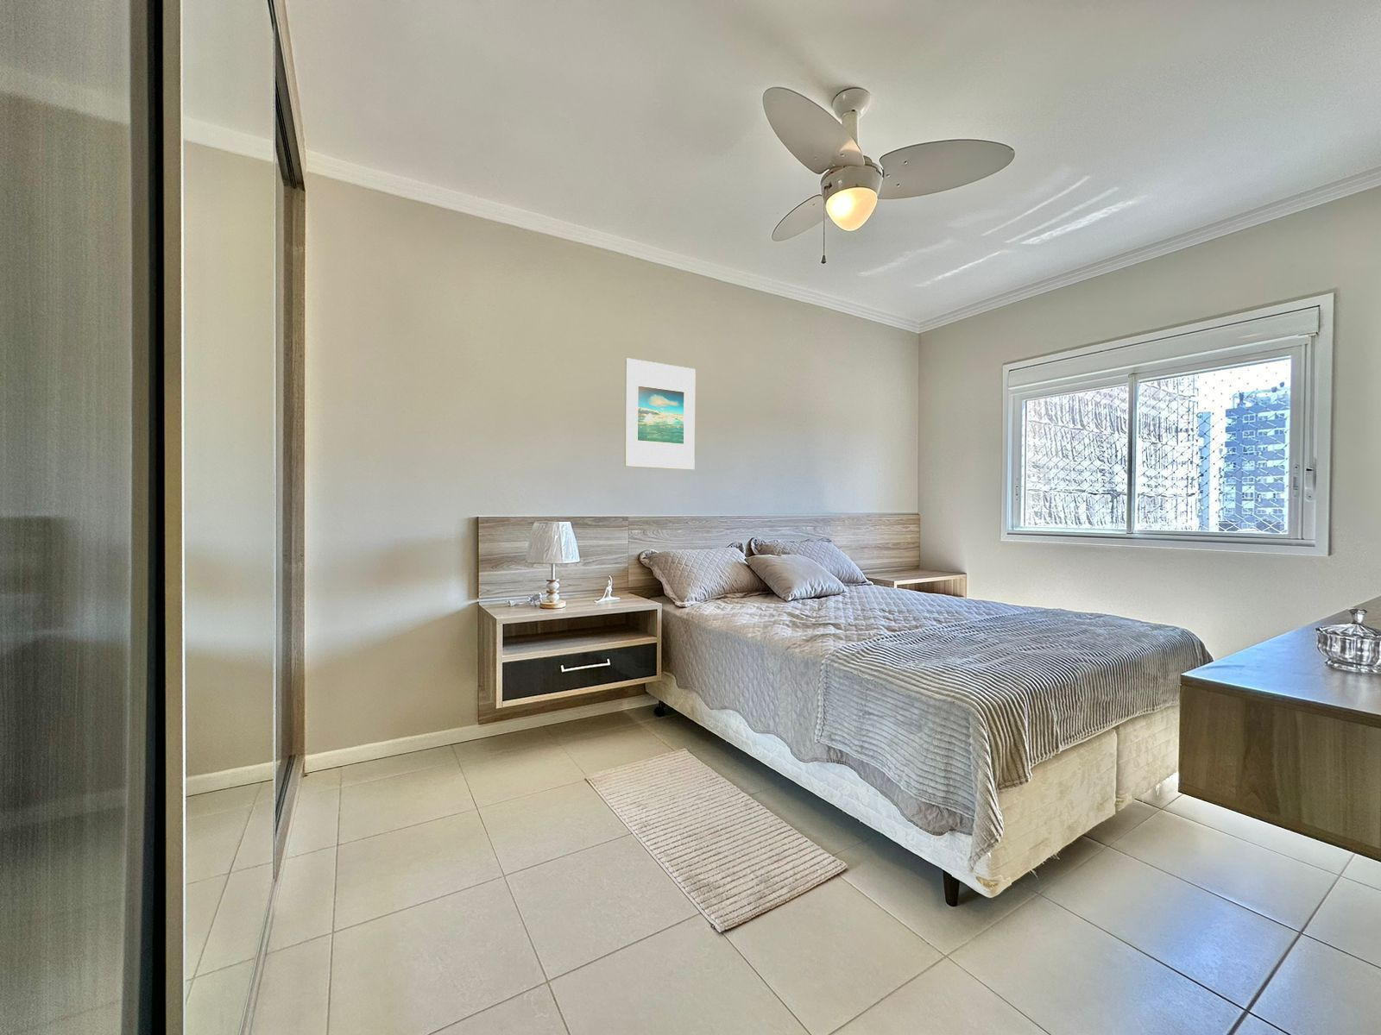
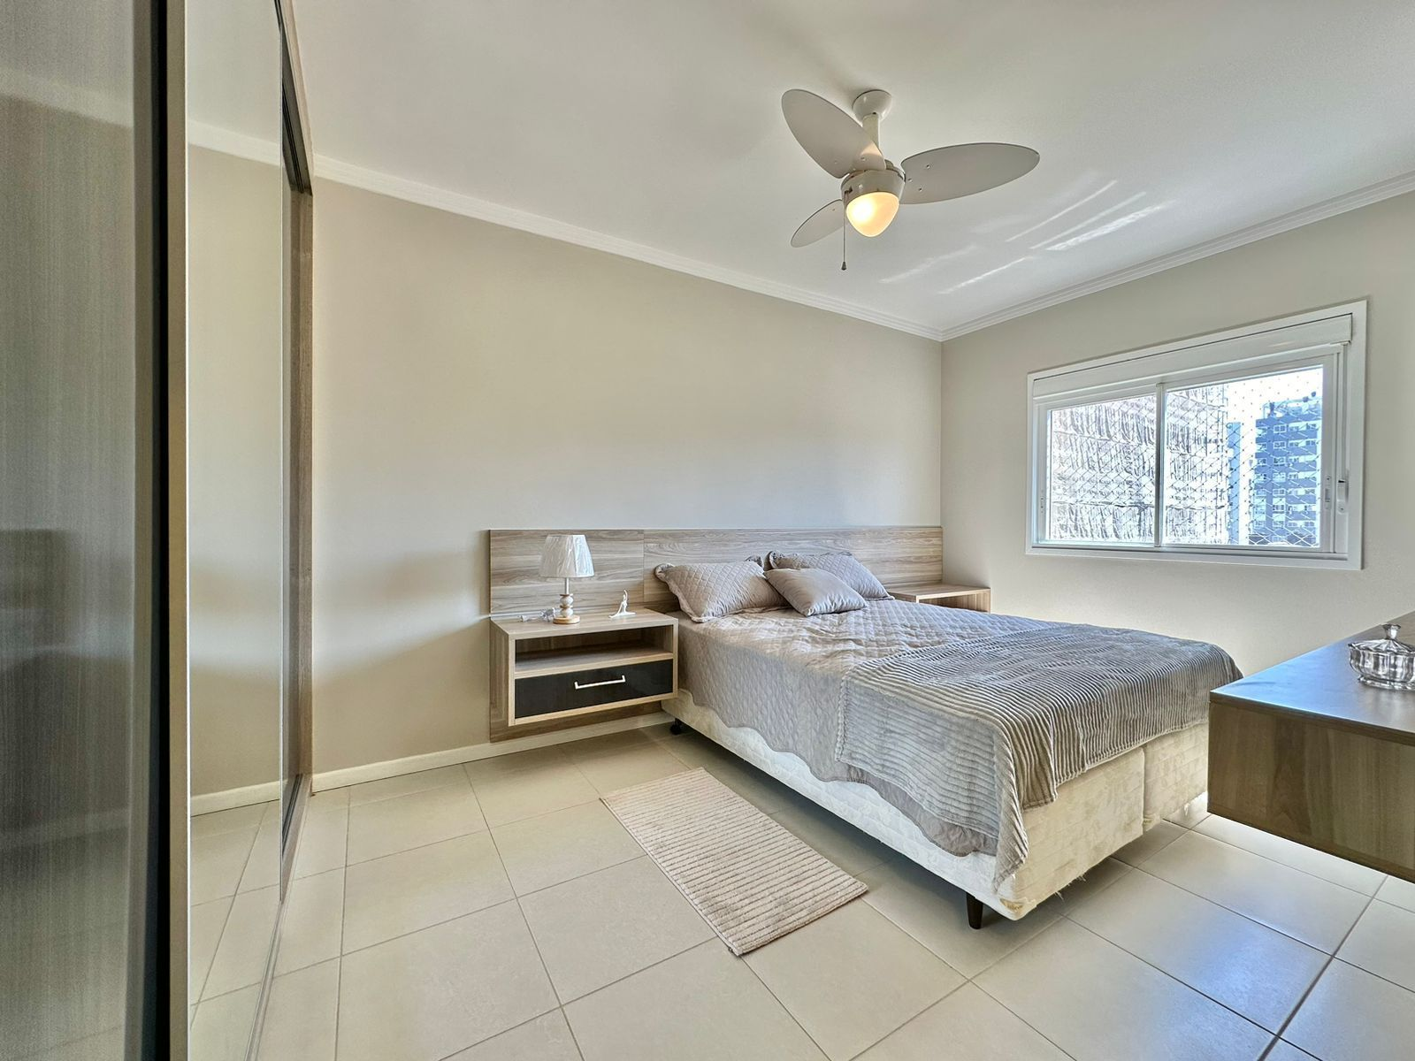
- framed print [624,357,696,470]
